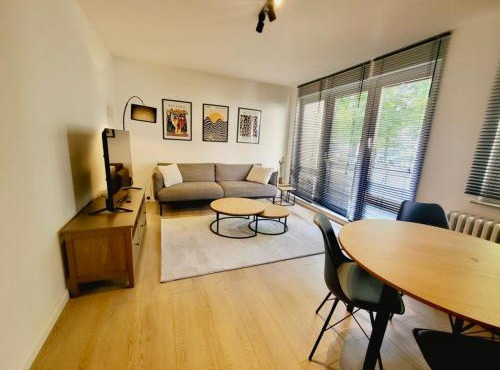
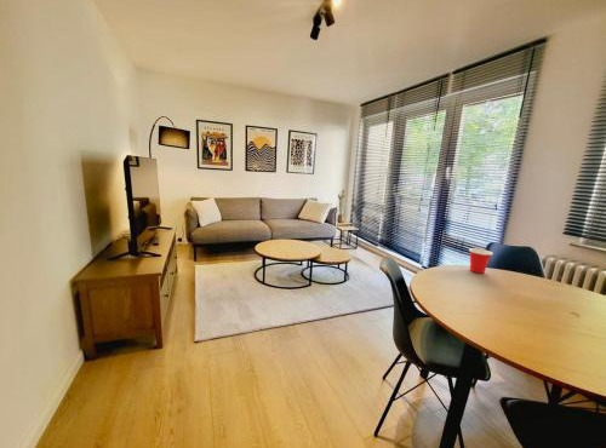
+ cup [468,247,494,275]
